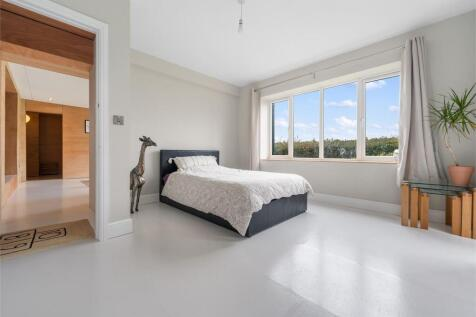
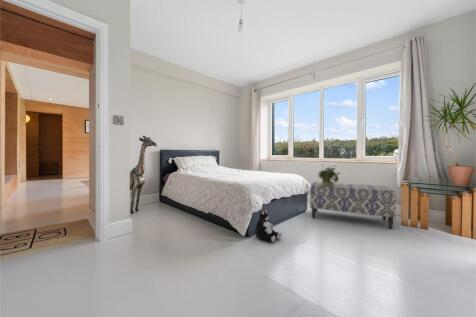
+ bench [309,181,397,230]
+ potted plant [316,164,341,186]
+ plush toy [254,209,283,243]
